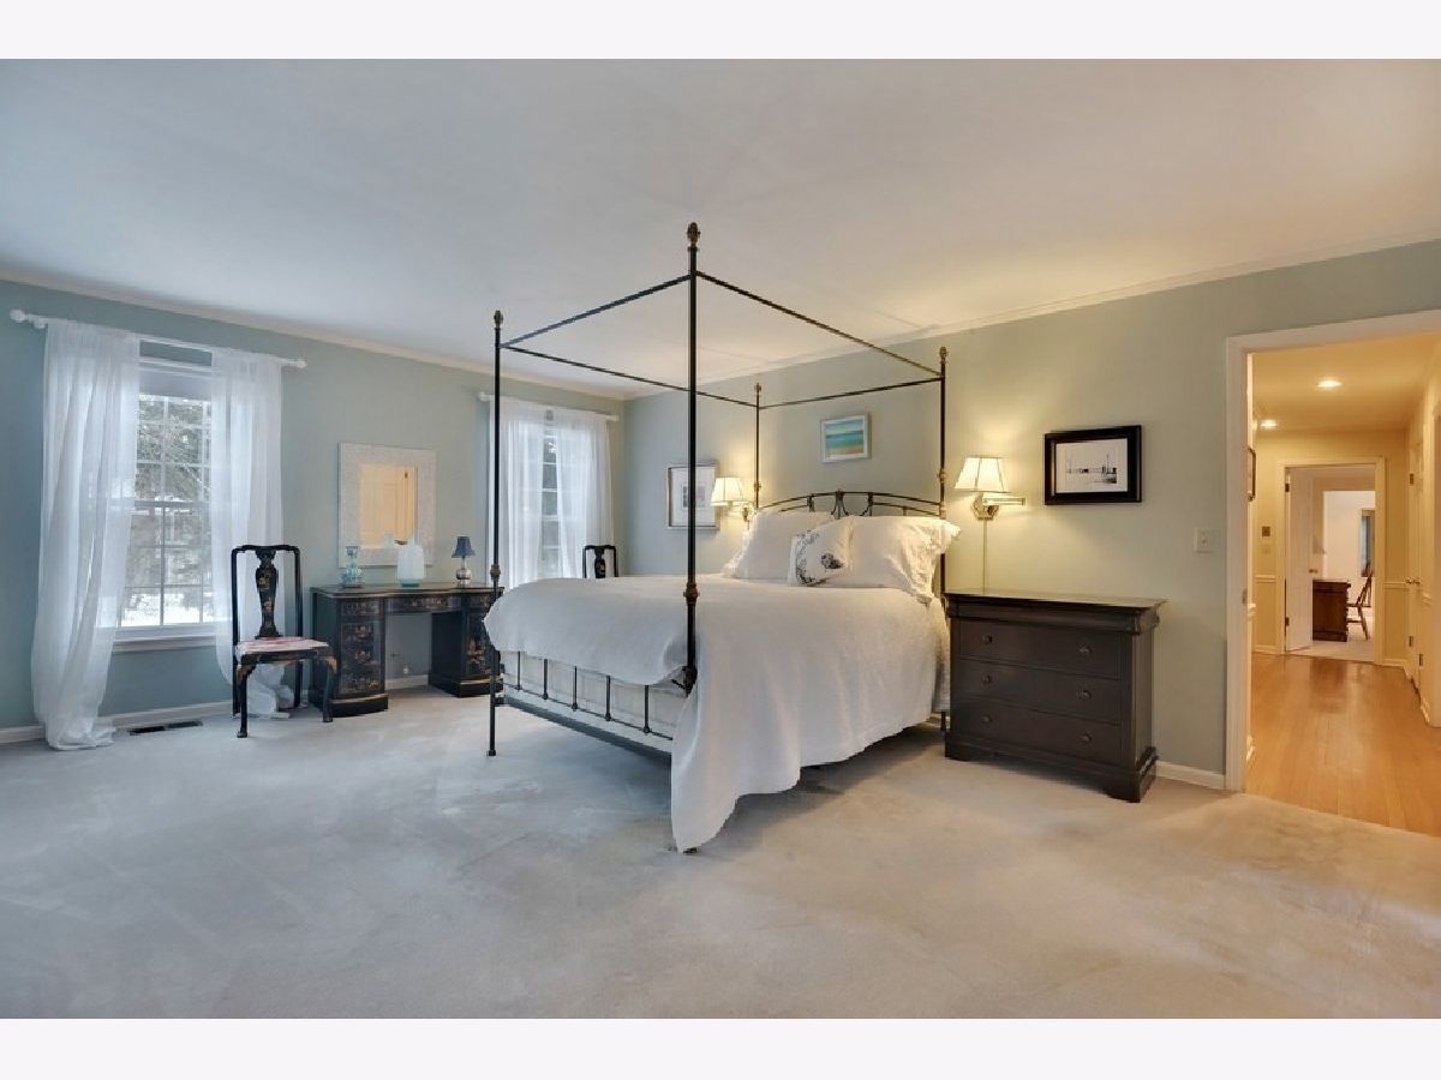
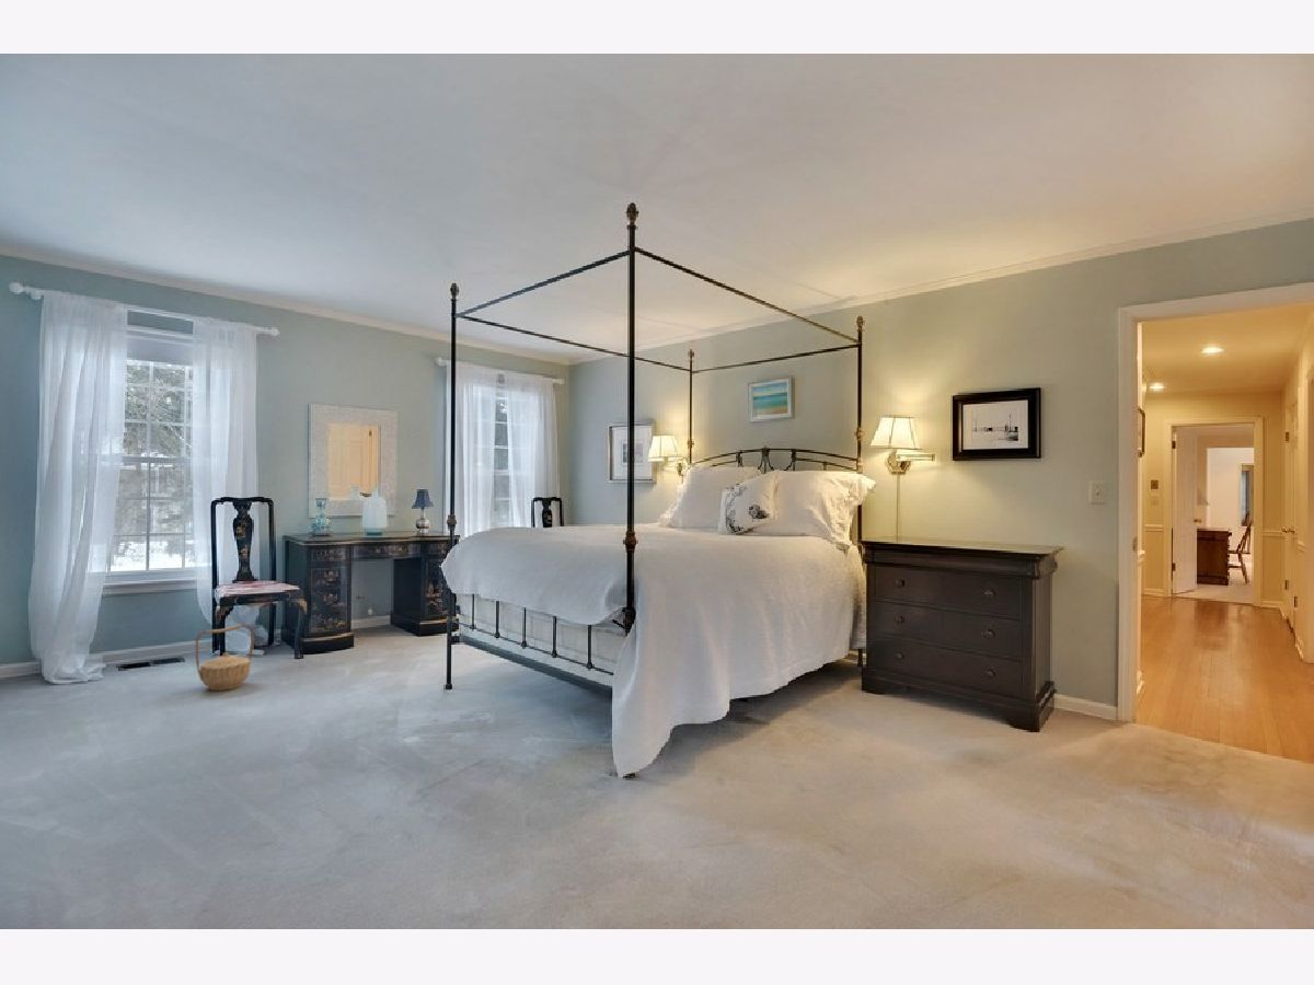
+ basket [195,624,255,692]
